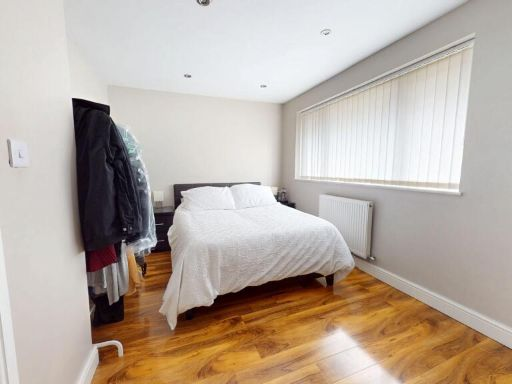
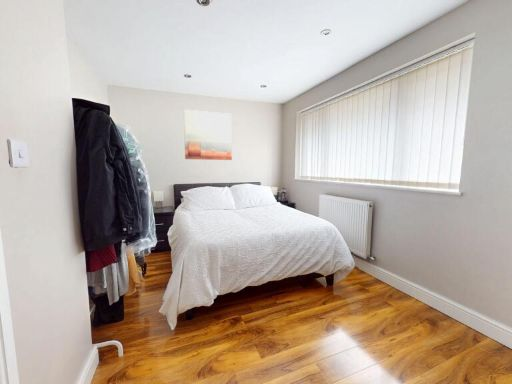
+ wall art [183,109,233,161]
